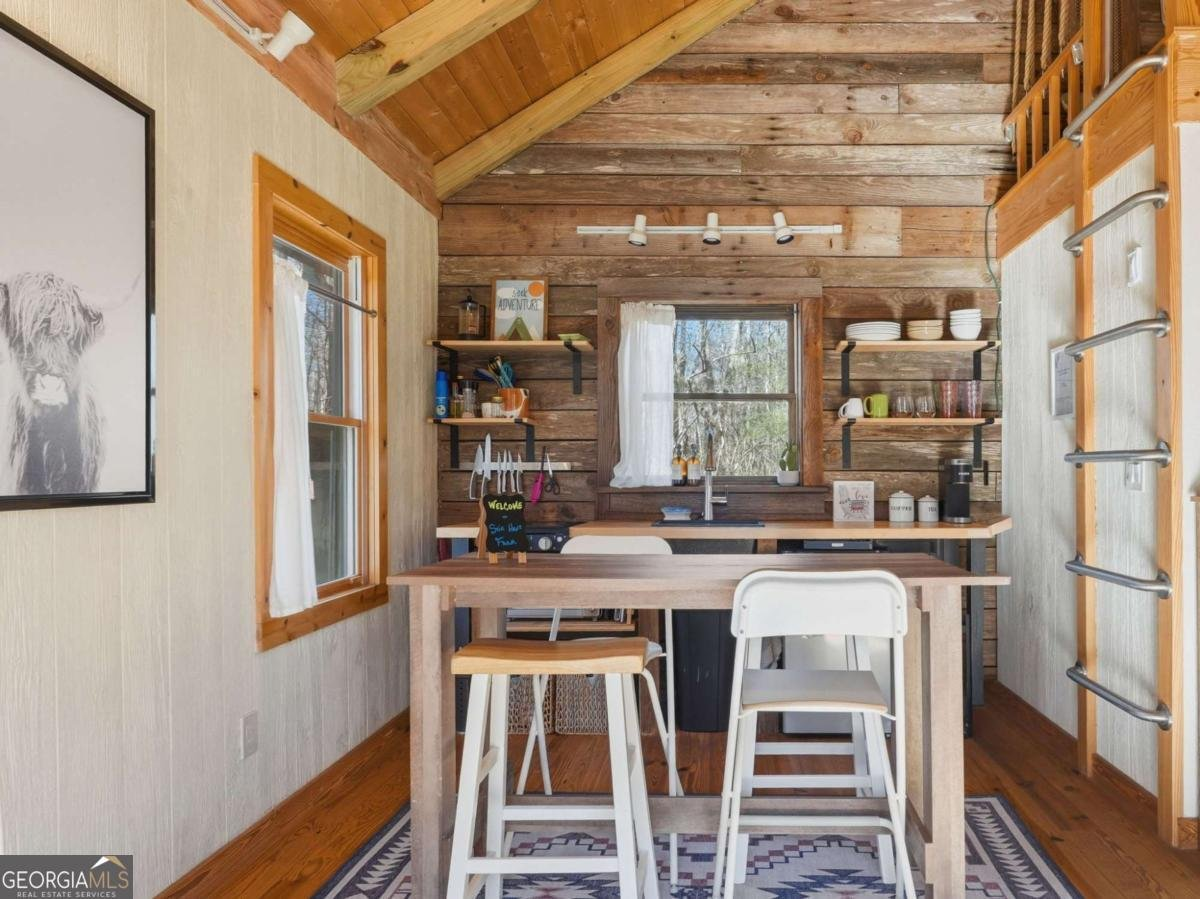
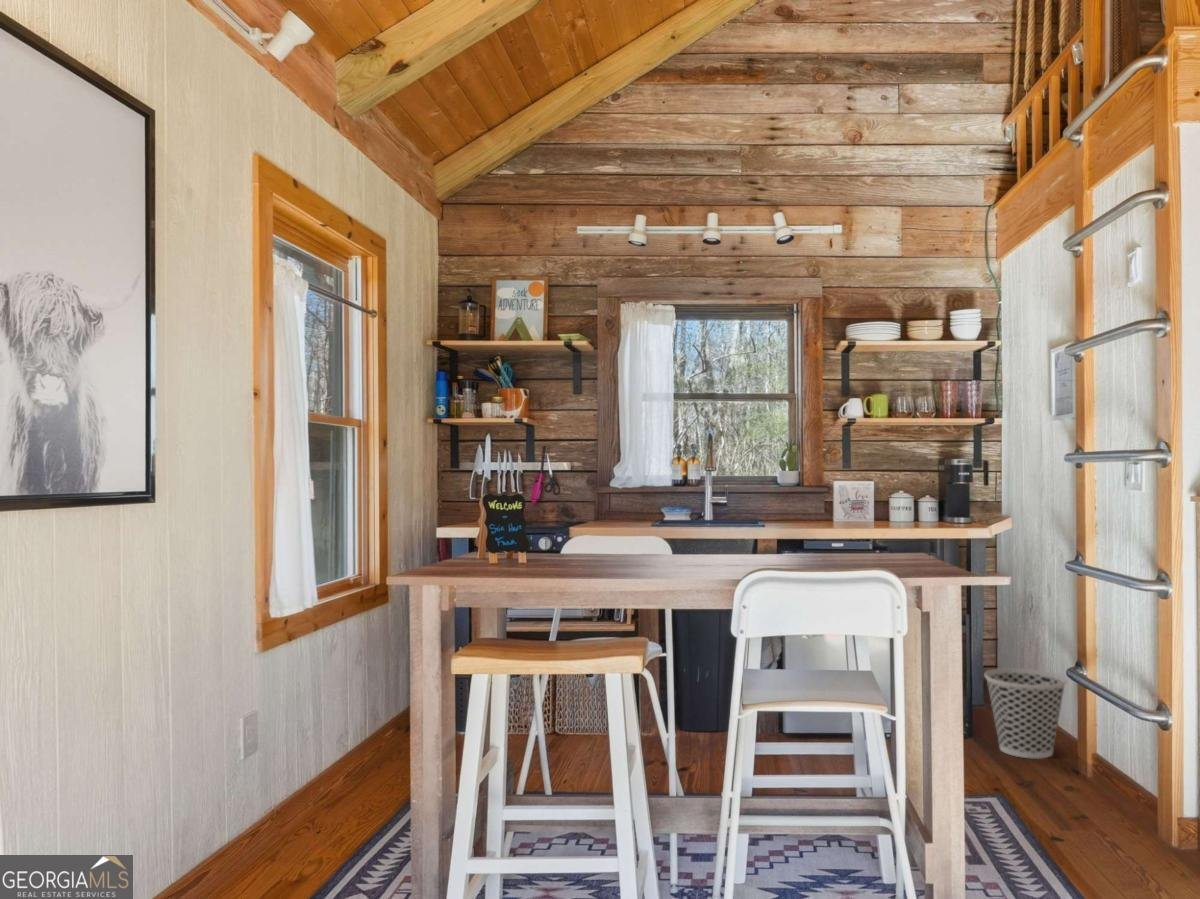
+ wastebasket [983,667,1068,760]
